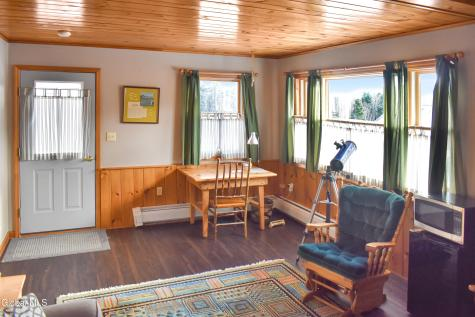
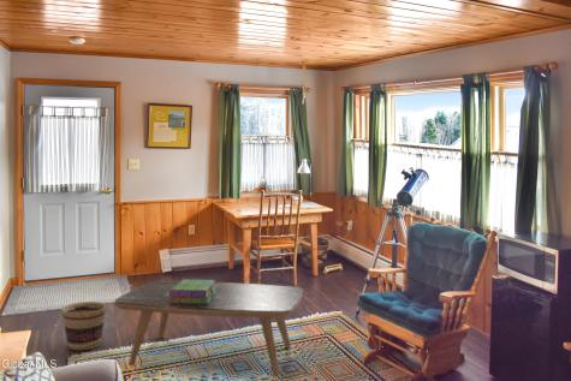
+ stack of books [169,279,216,304]
+ coffee table [114,280,304,377]
+ basket [60,300,107,351]
